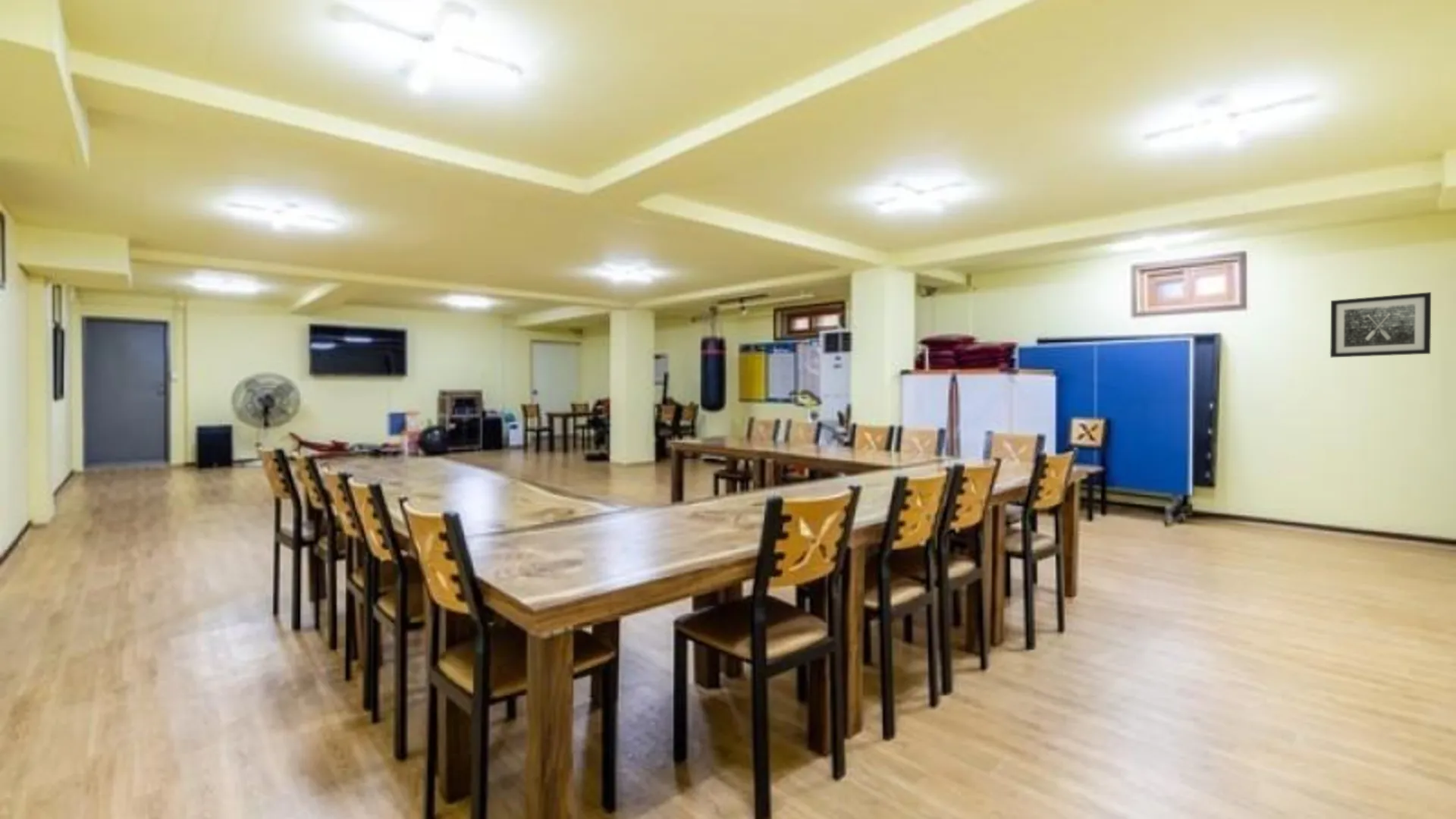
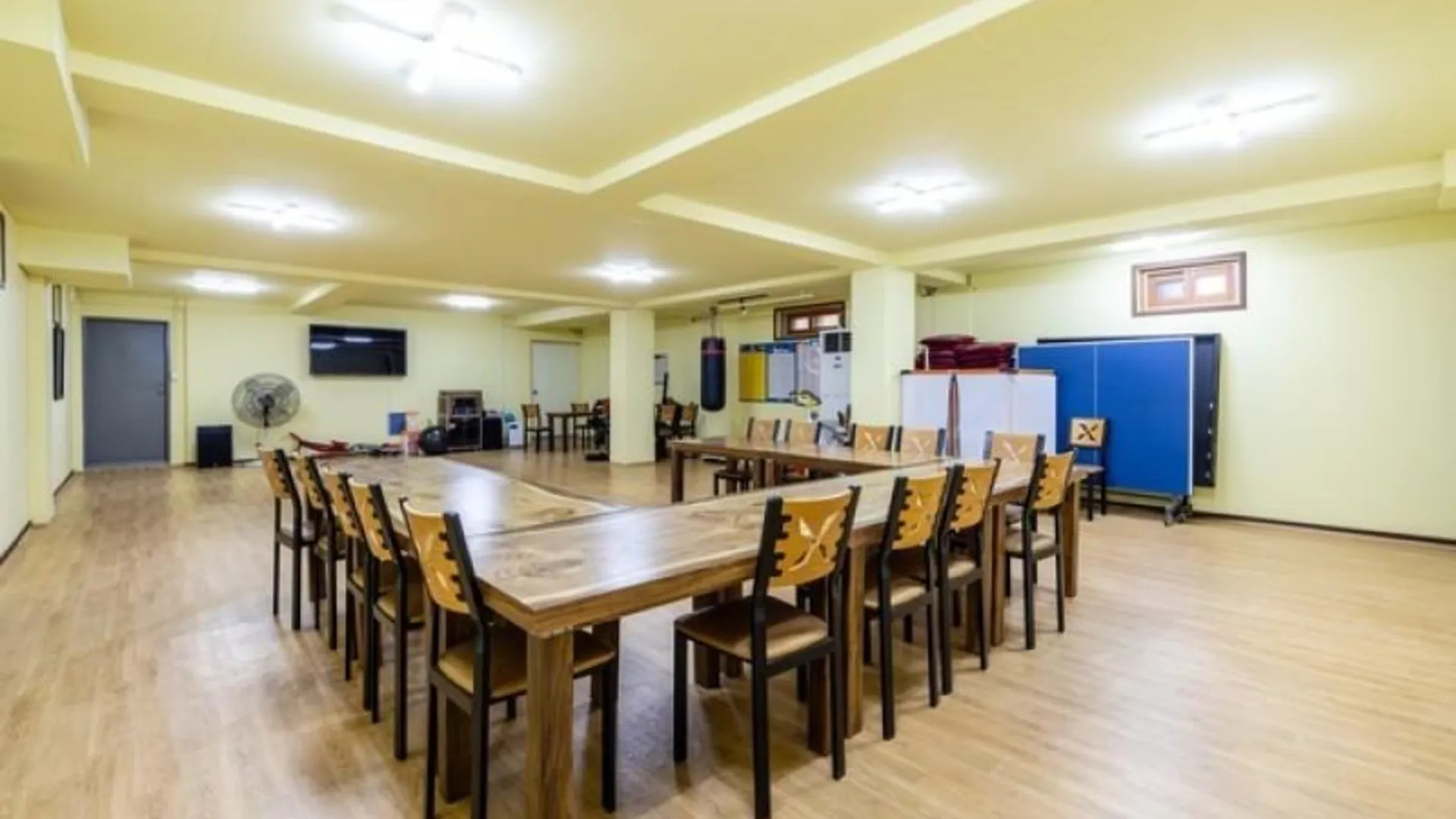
- wall art [1329,291,1432,358]
